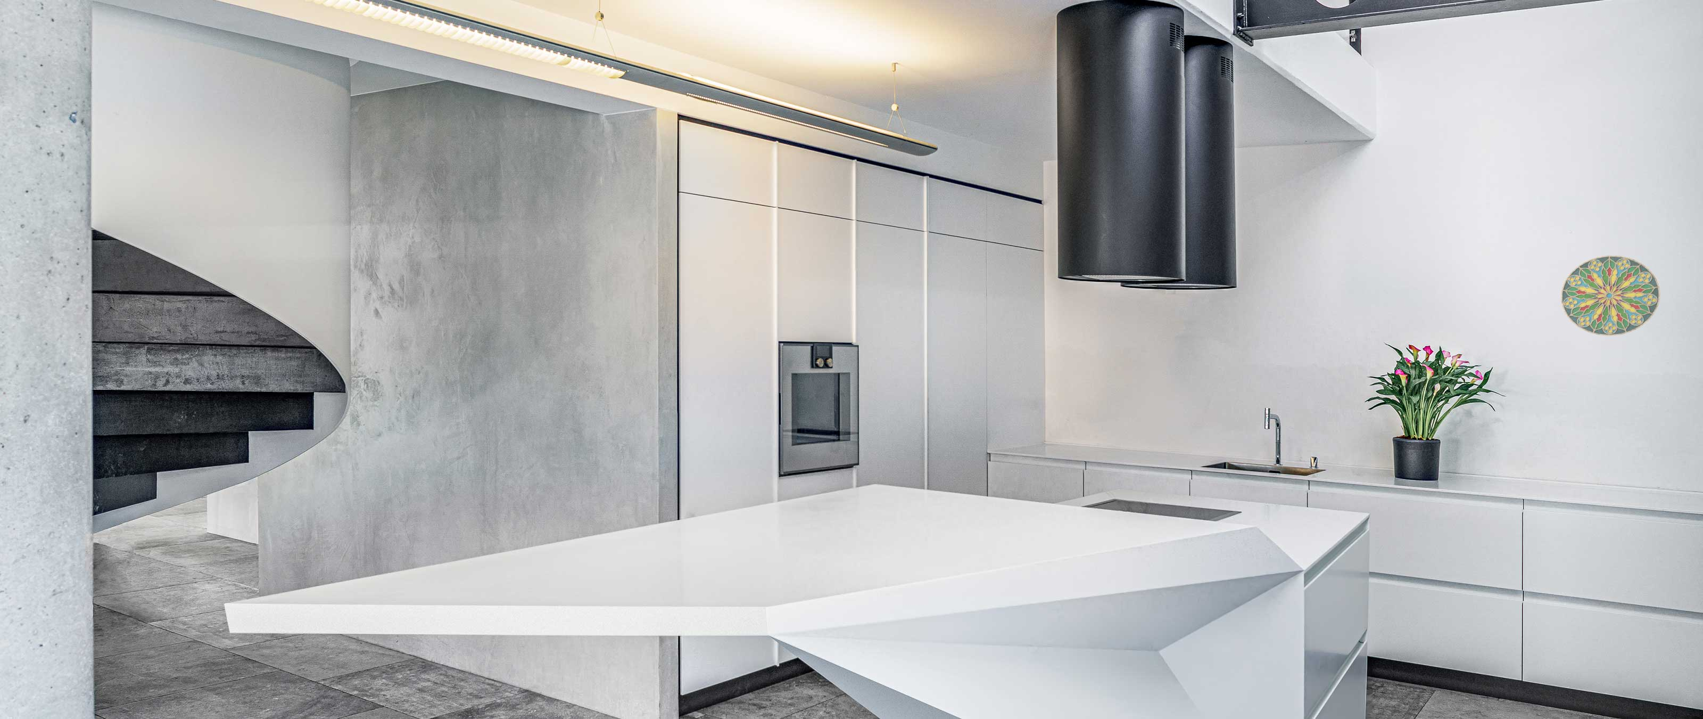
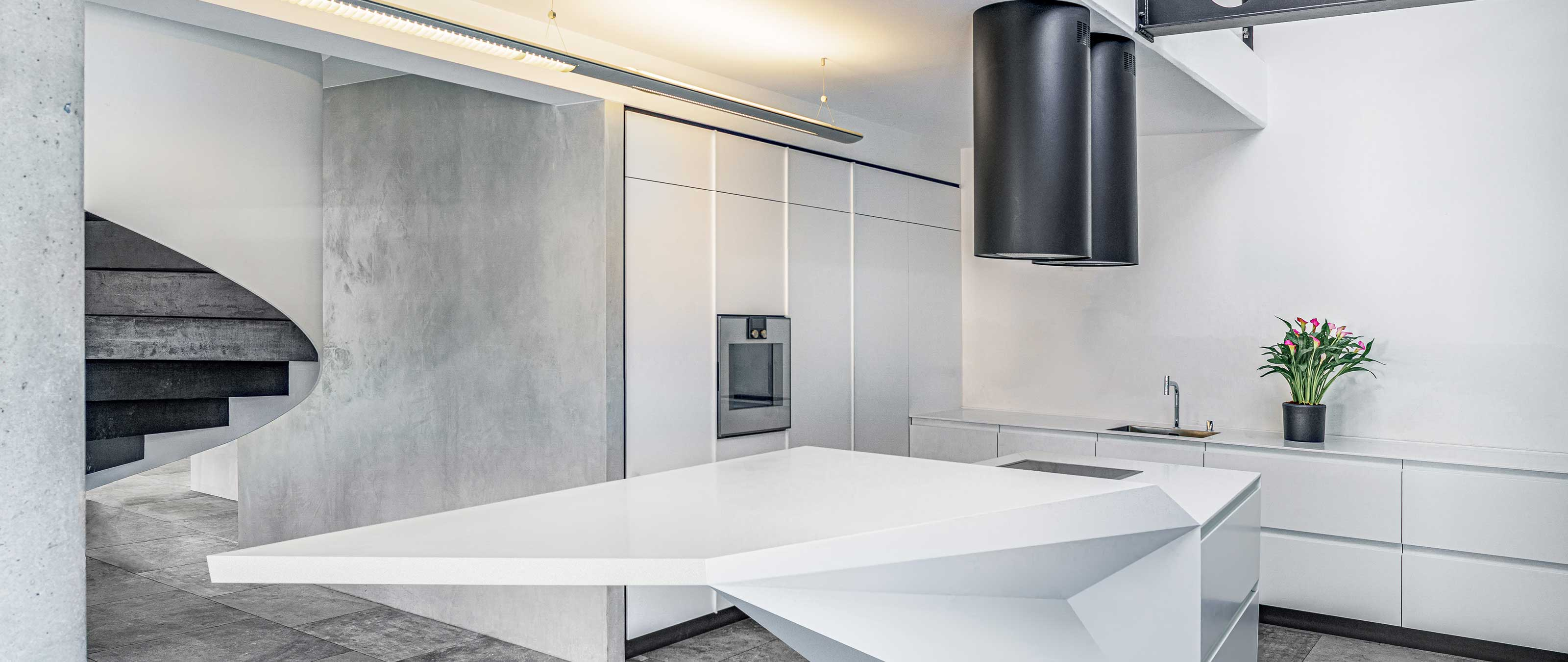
- decorative plate [1561,255,1661,336]
